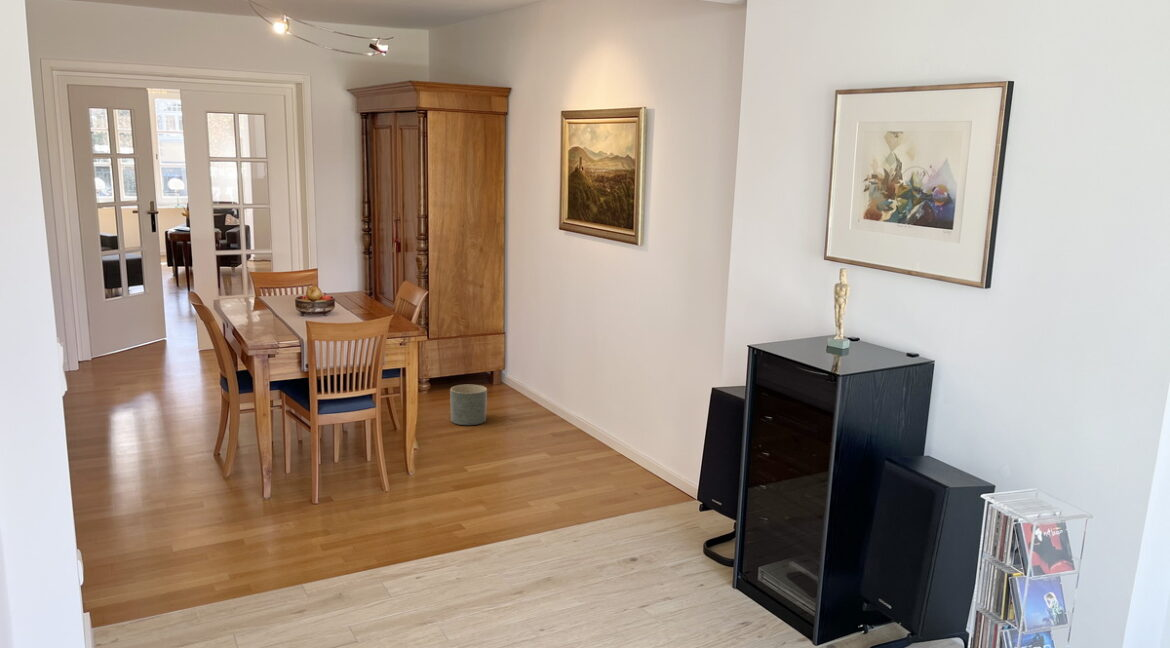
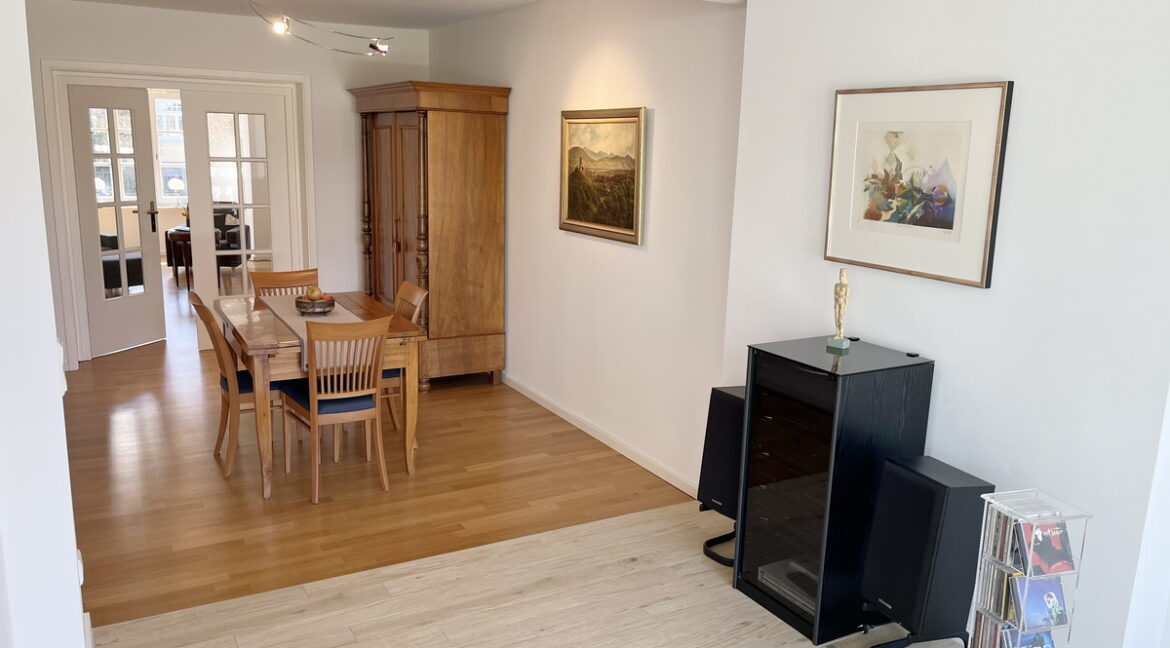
- planter [449,384,488,426]
